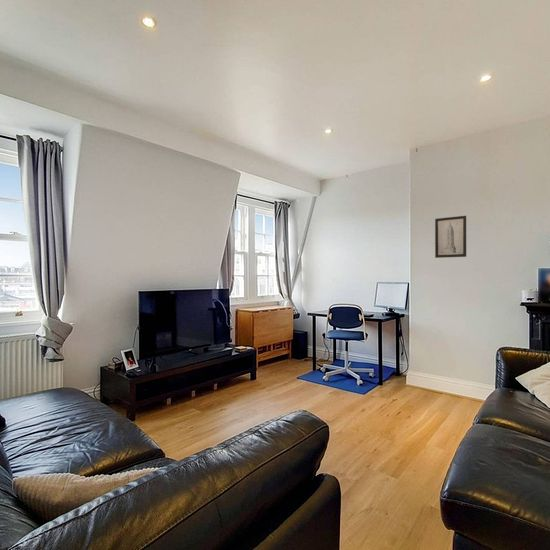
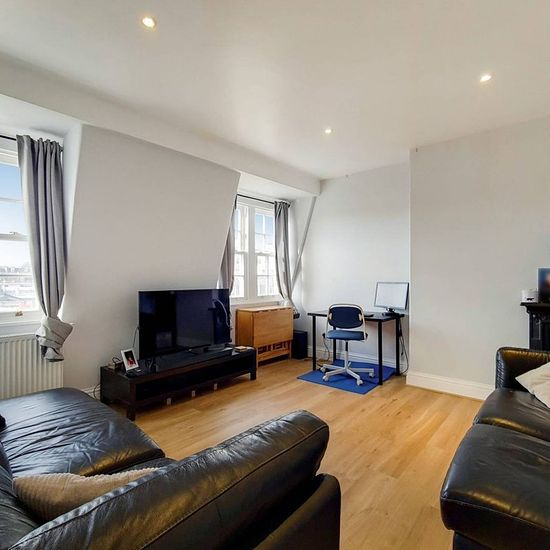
- wall art [434,215,467,259]
